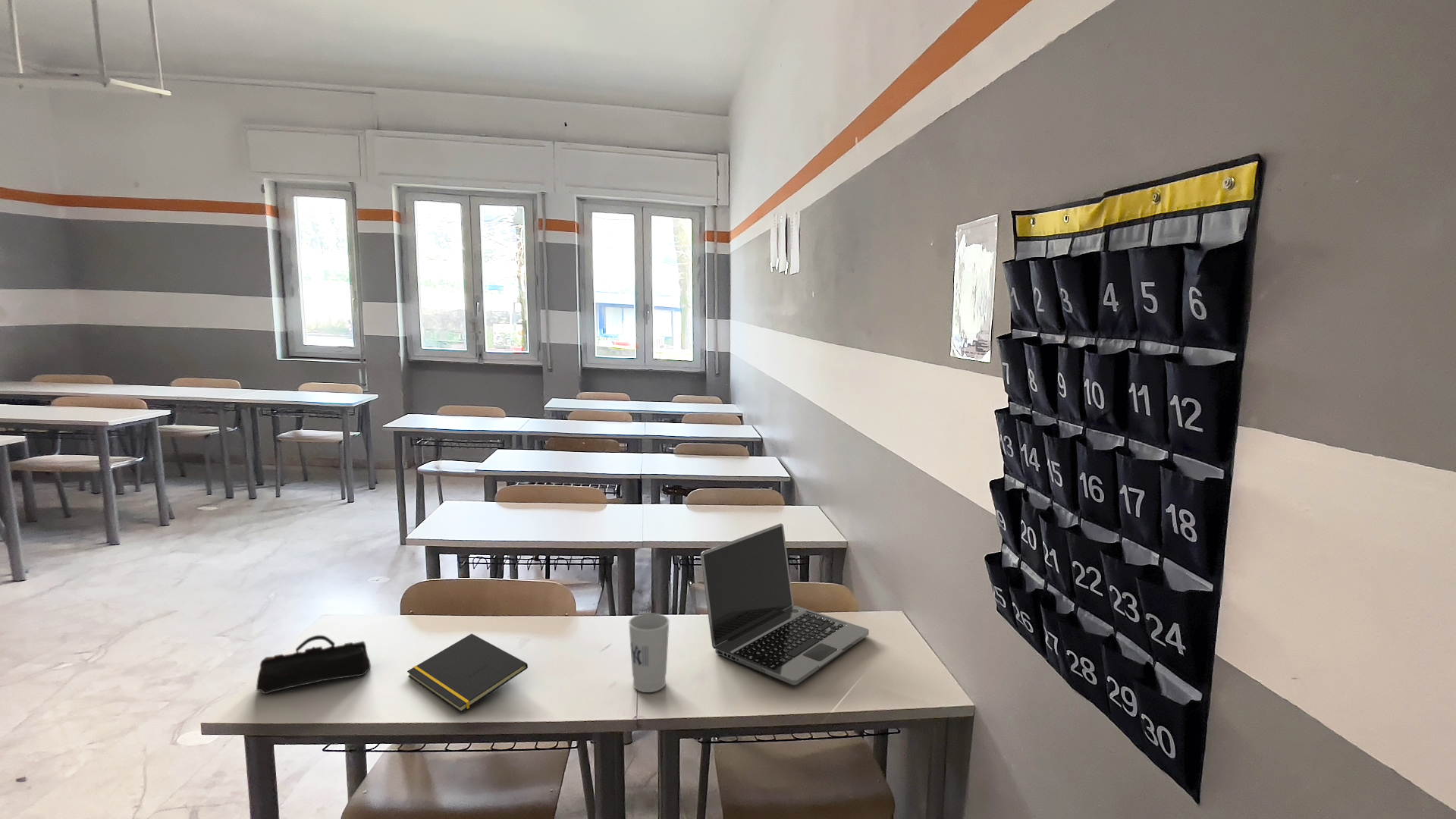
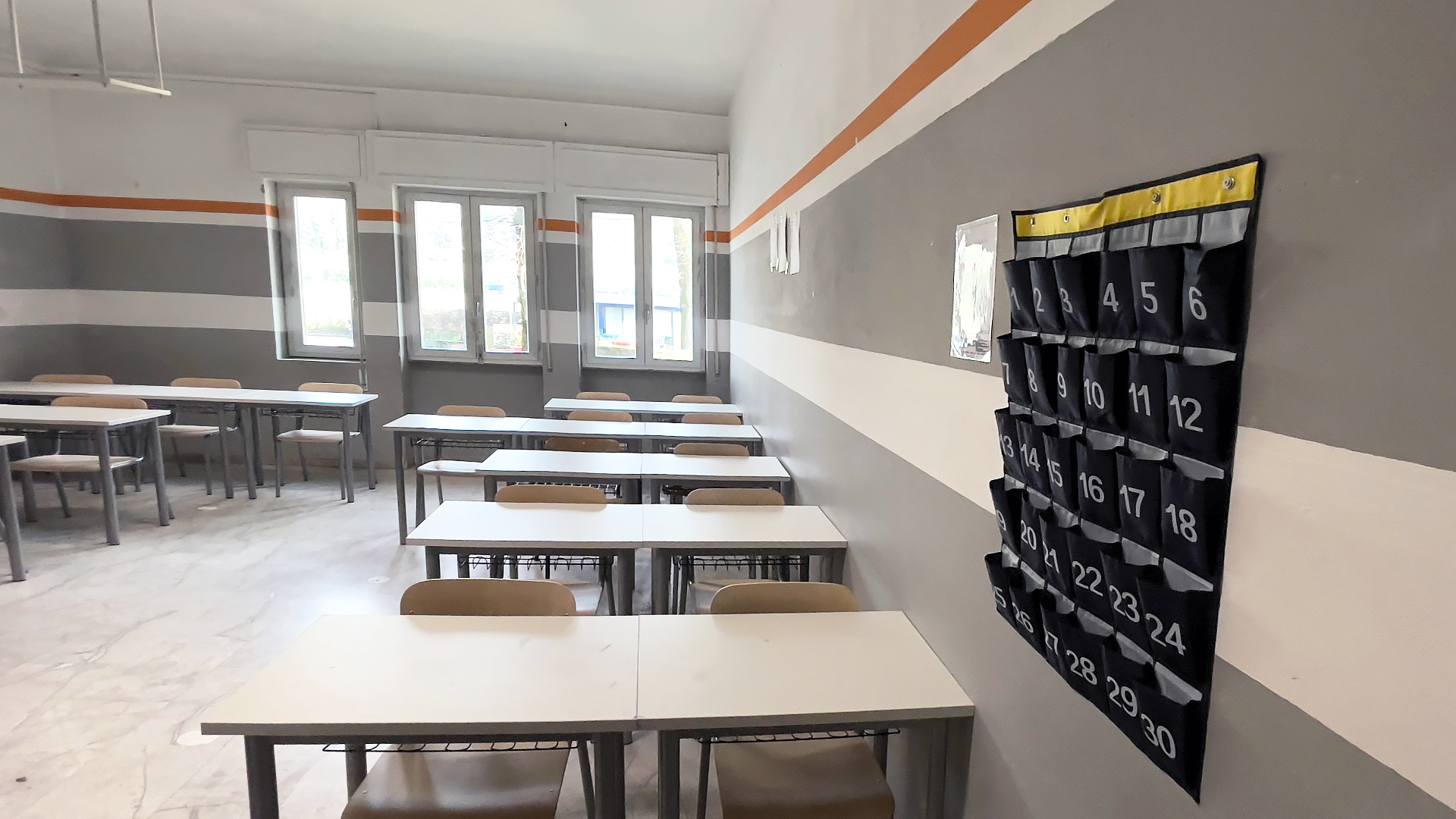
- cup [628,613,670,693]
- laptop [700,522,870,686]
- notepad [406,633,529,714]
- pencil case [256,635,372,695]
